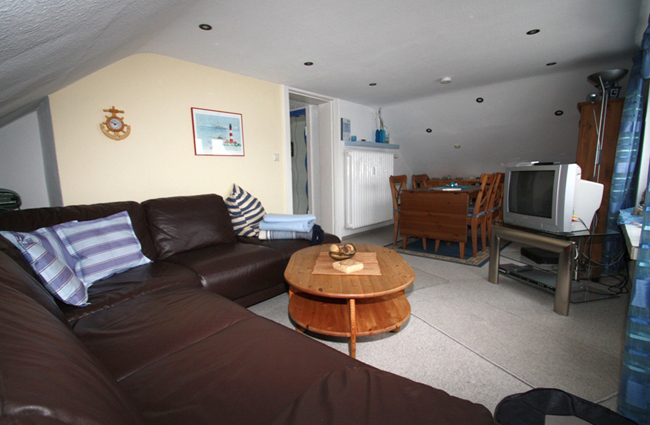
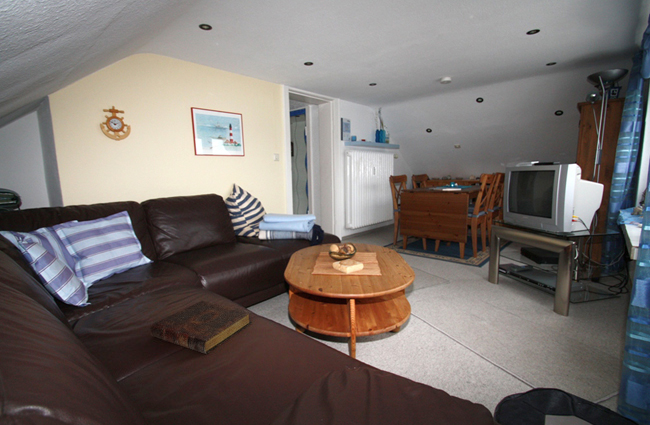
+ book [149,300,253,355]
